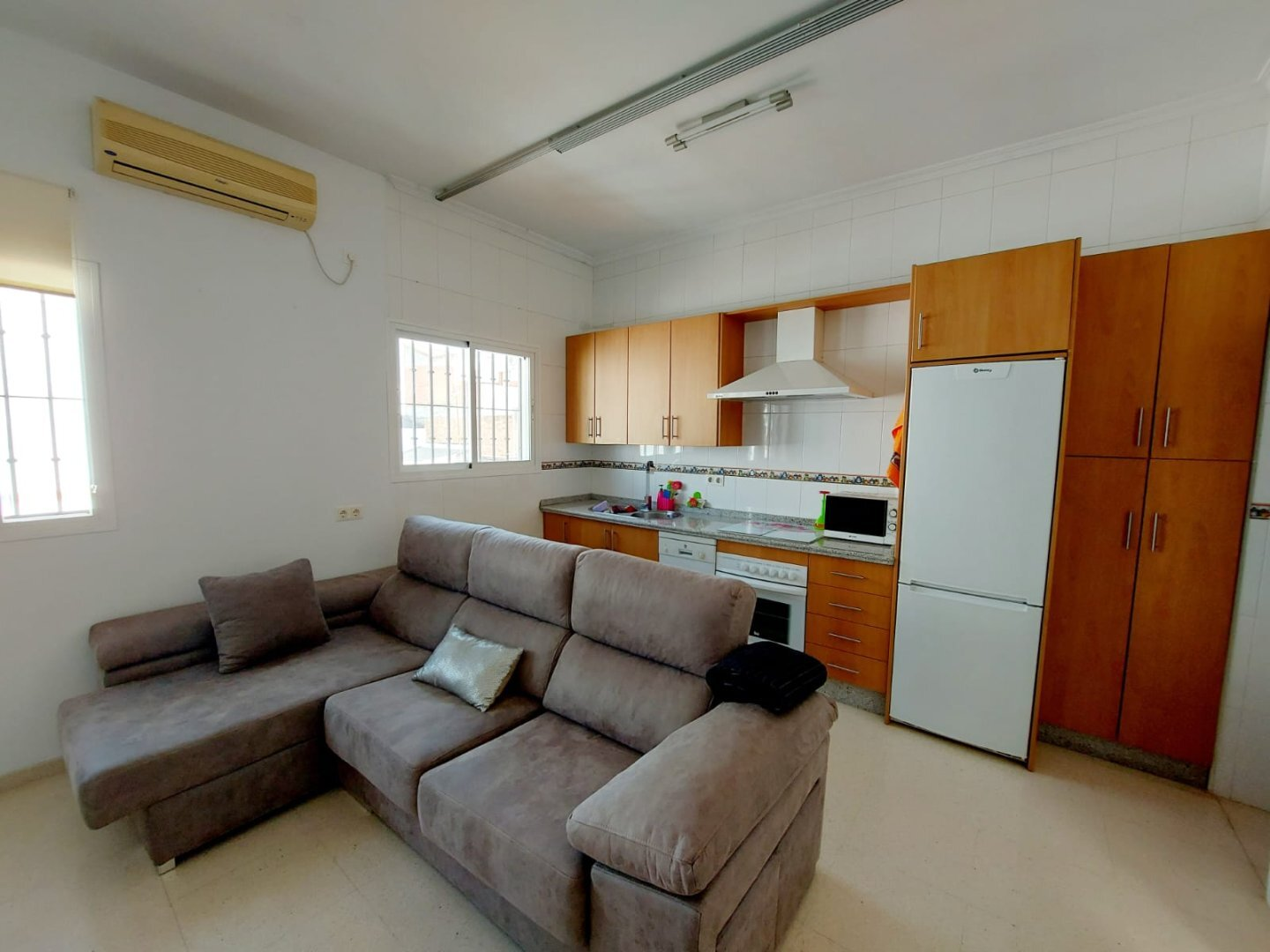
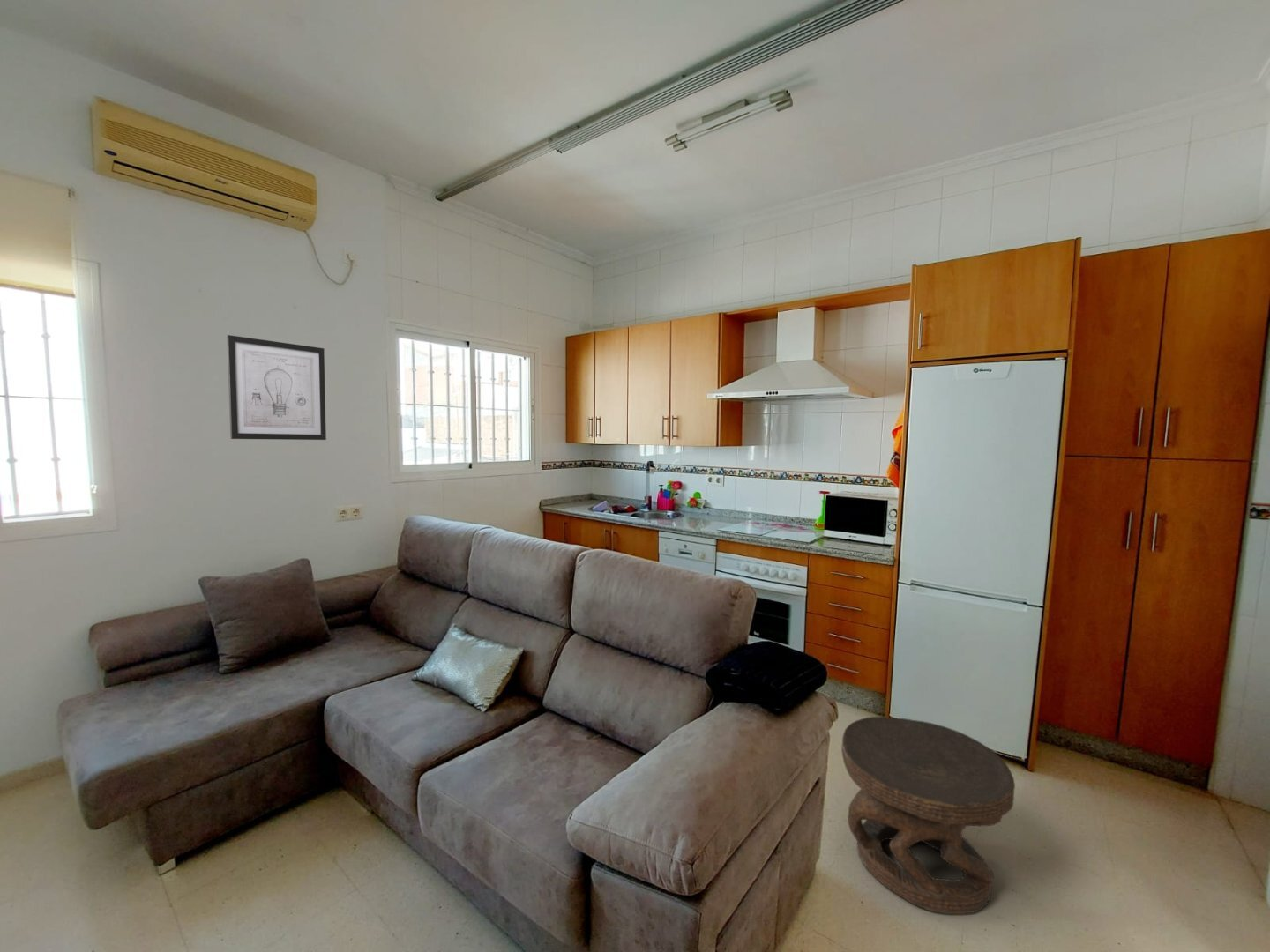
+ wall art [226,334,327,441]
+ carved stool [840,716,1016,915]
